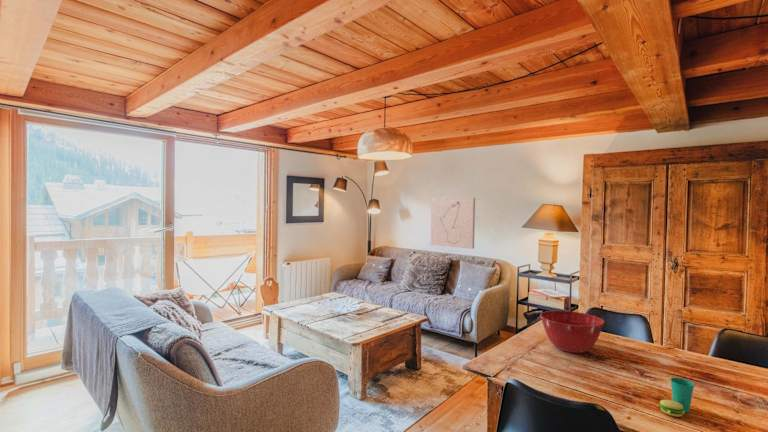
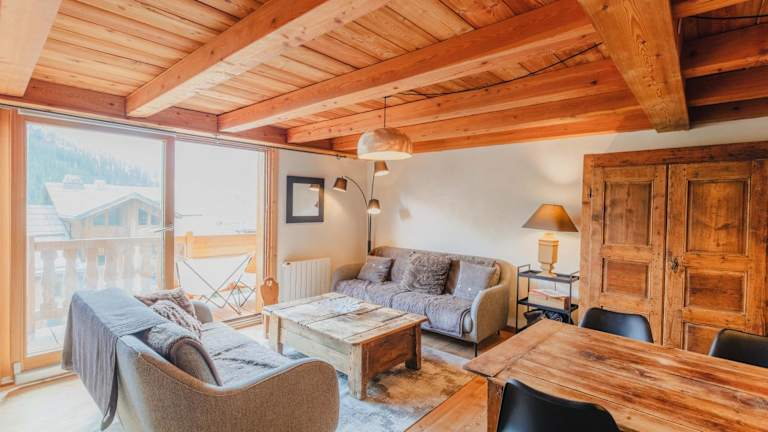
- mixing bowl [539,310,605,354]
- wall art [430,197,476,250]
- cup [658,377,695,418]
